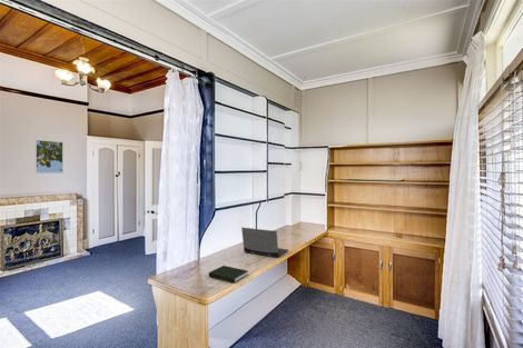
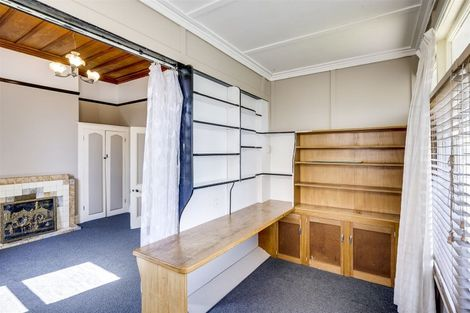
- book [208,265,249,284]
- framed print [34,139,63,175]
- laptop computer [240,227,289,259]
